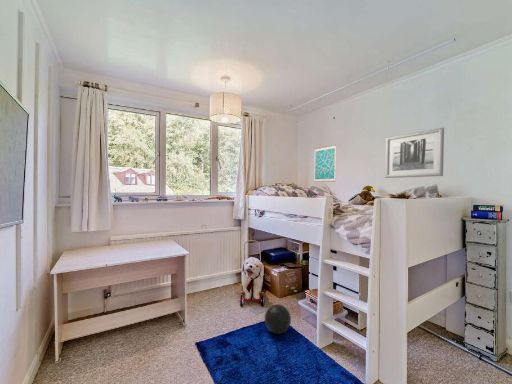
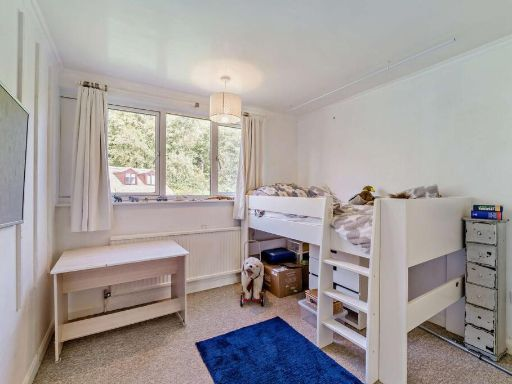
- ball [264,303,292,335]
- wall art [313,144,337,183]
- wall art [384,127,445,179]
